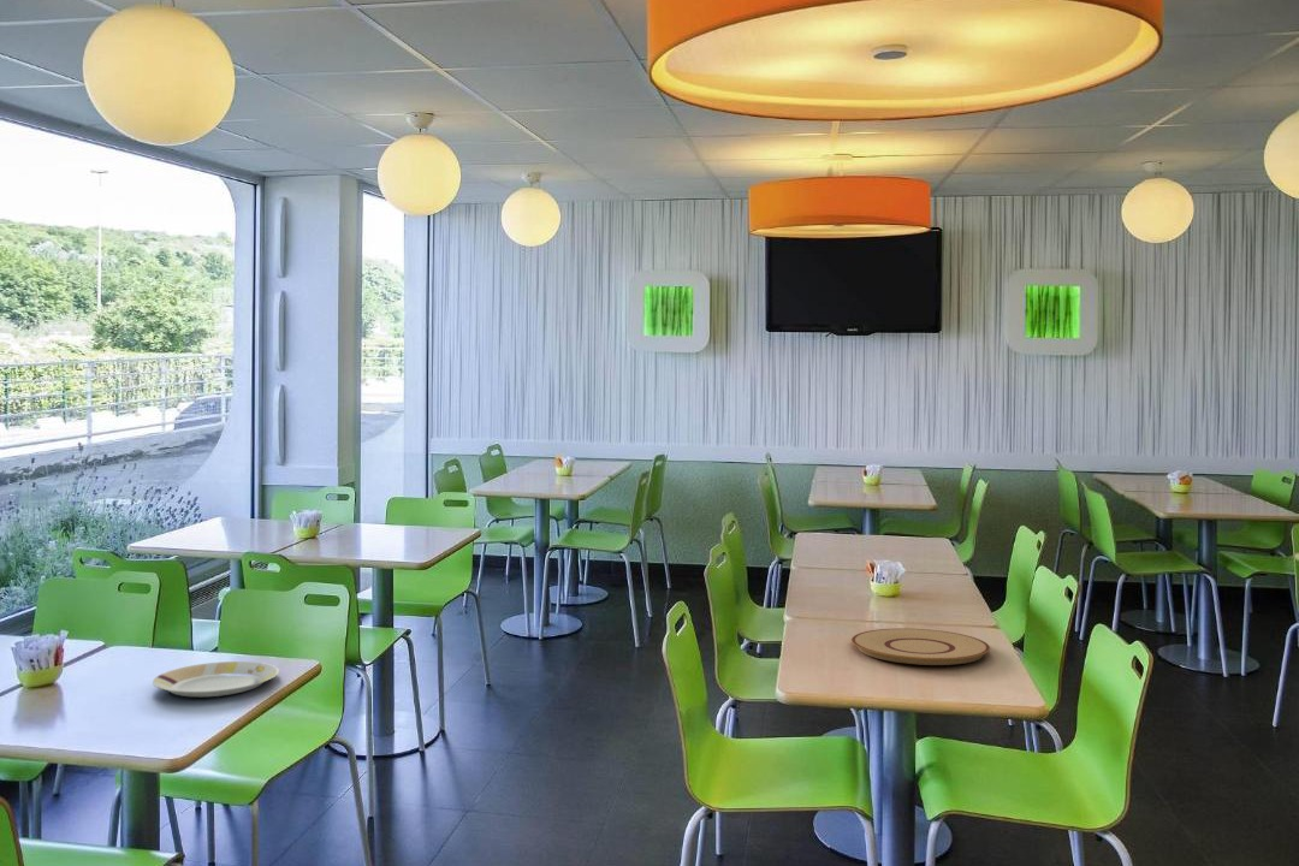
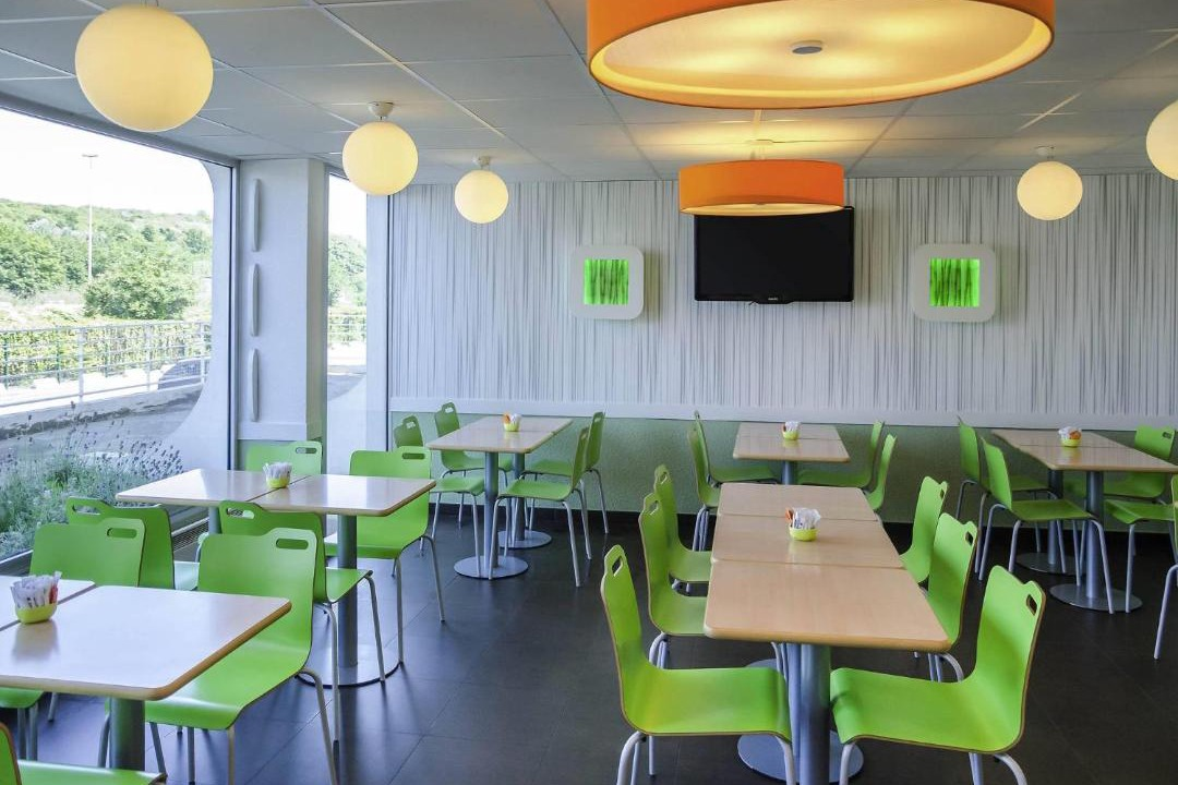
- plate [152,660,280,698]
- plate [850,628,991,666]
